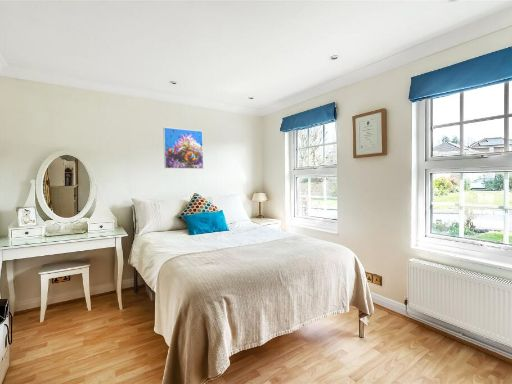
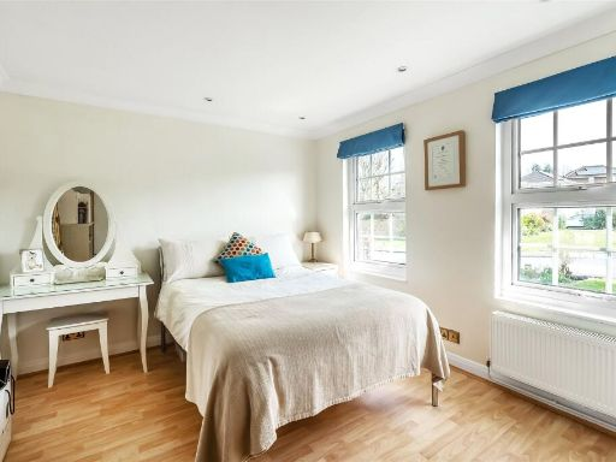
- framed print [162,126,204,170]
